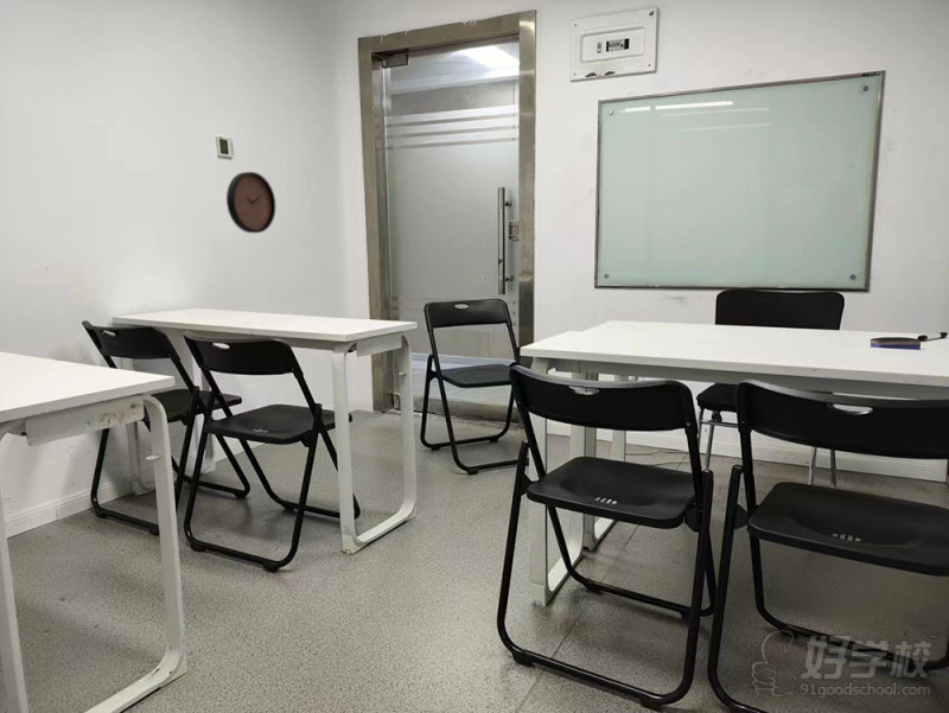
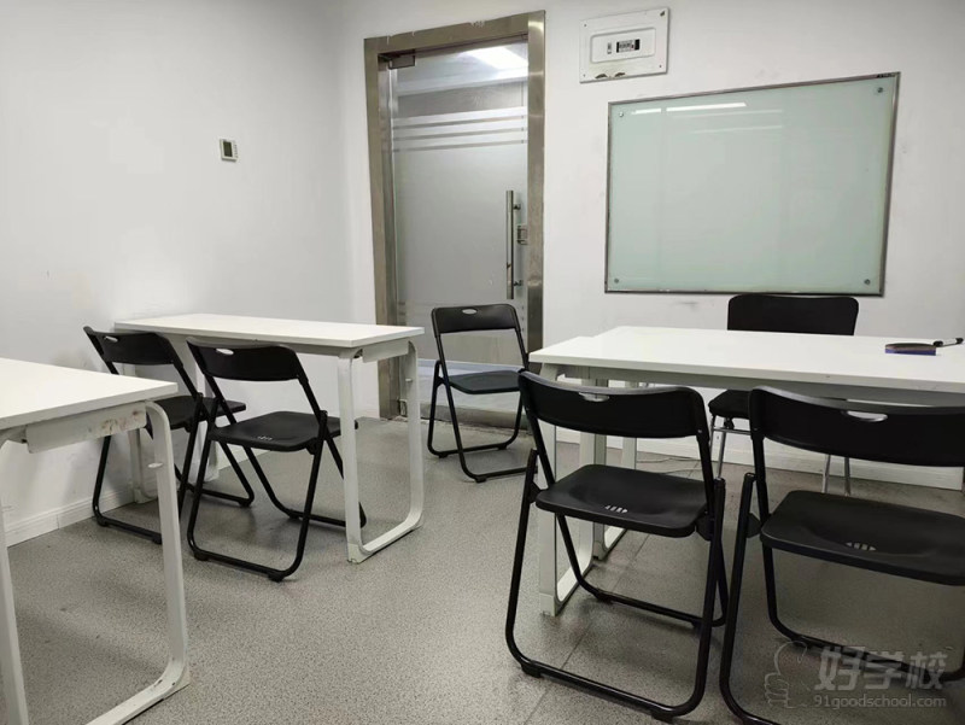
- clock [225,171,276,234]
